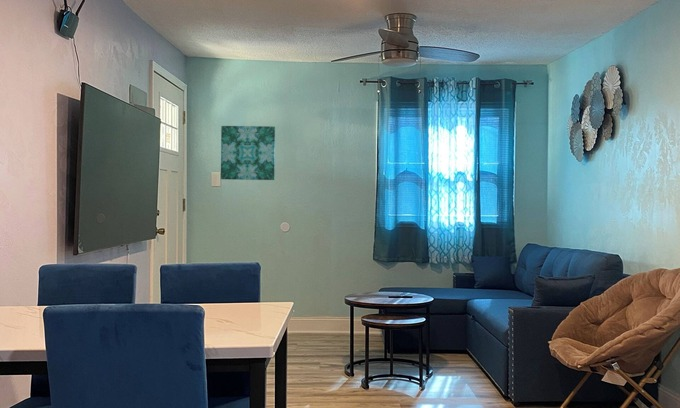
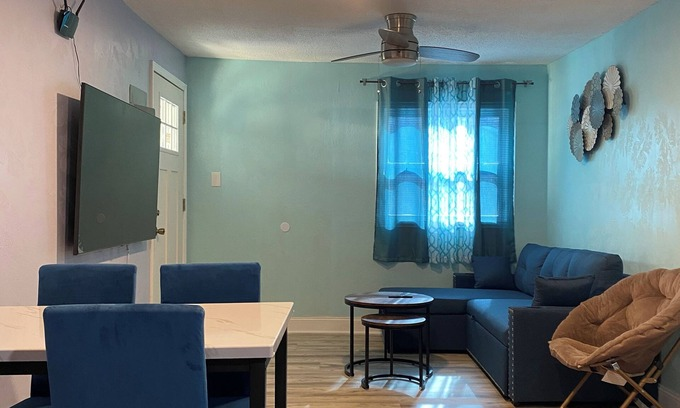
- wall art [220,125,276,181]
